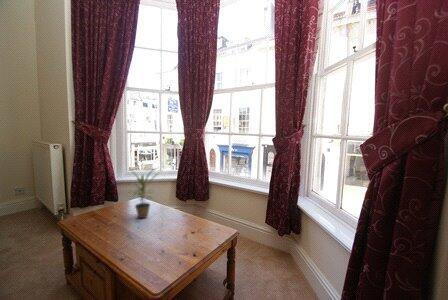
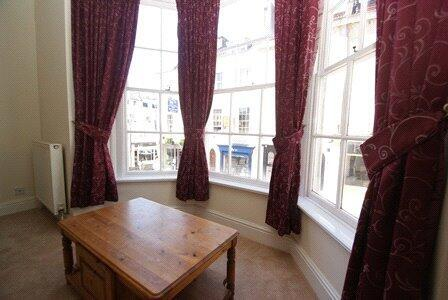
- potted plant [126,166,161,219]
